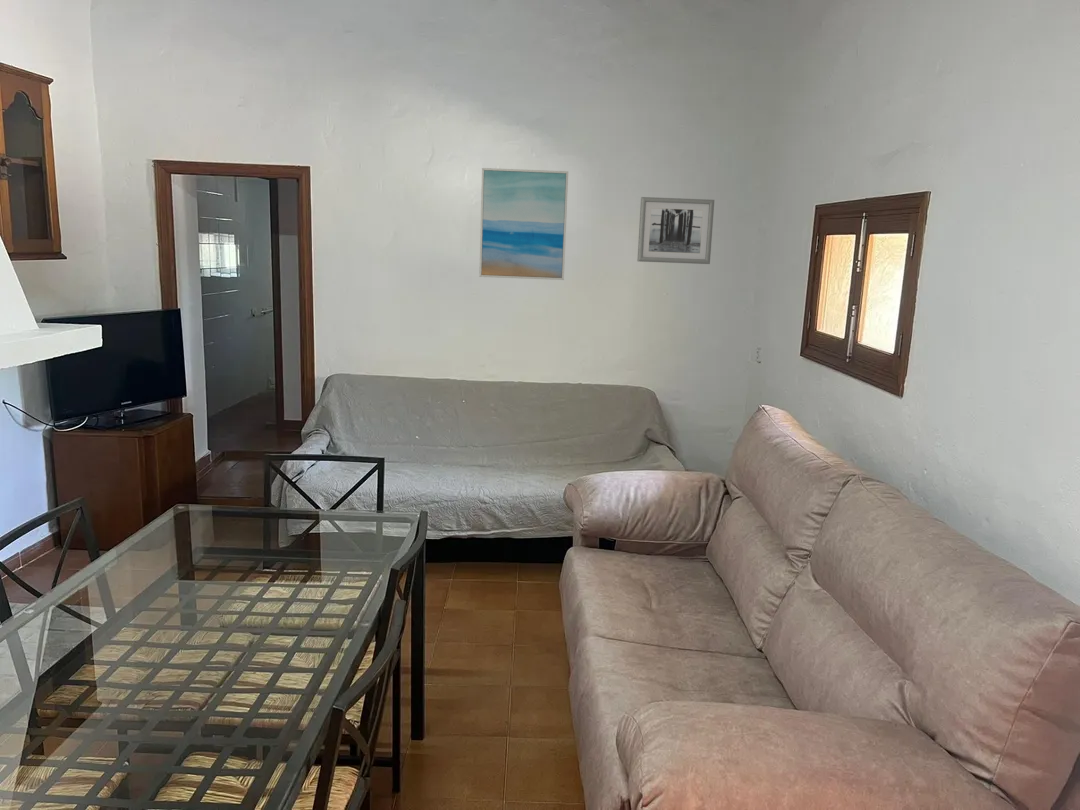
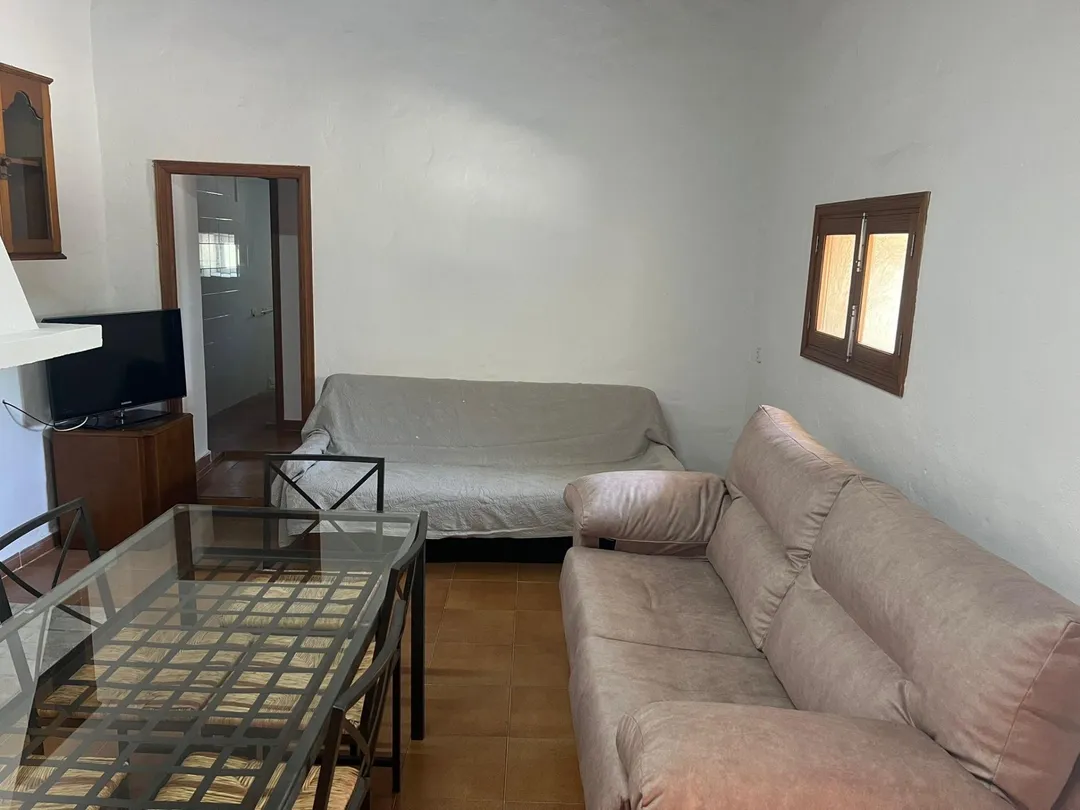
- wall art [636,196,715,265]
- wall art [478,167,569,281]
